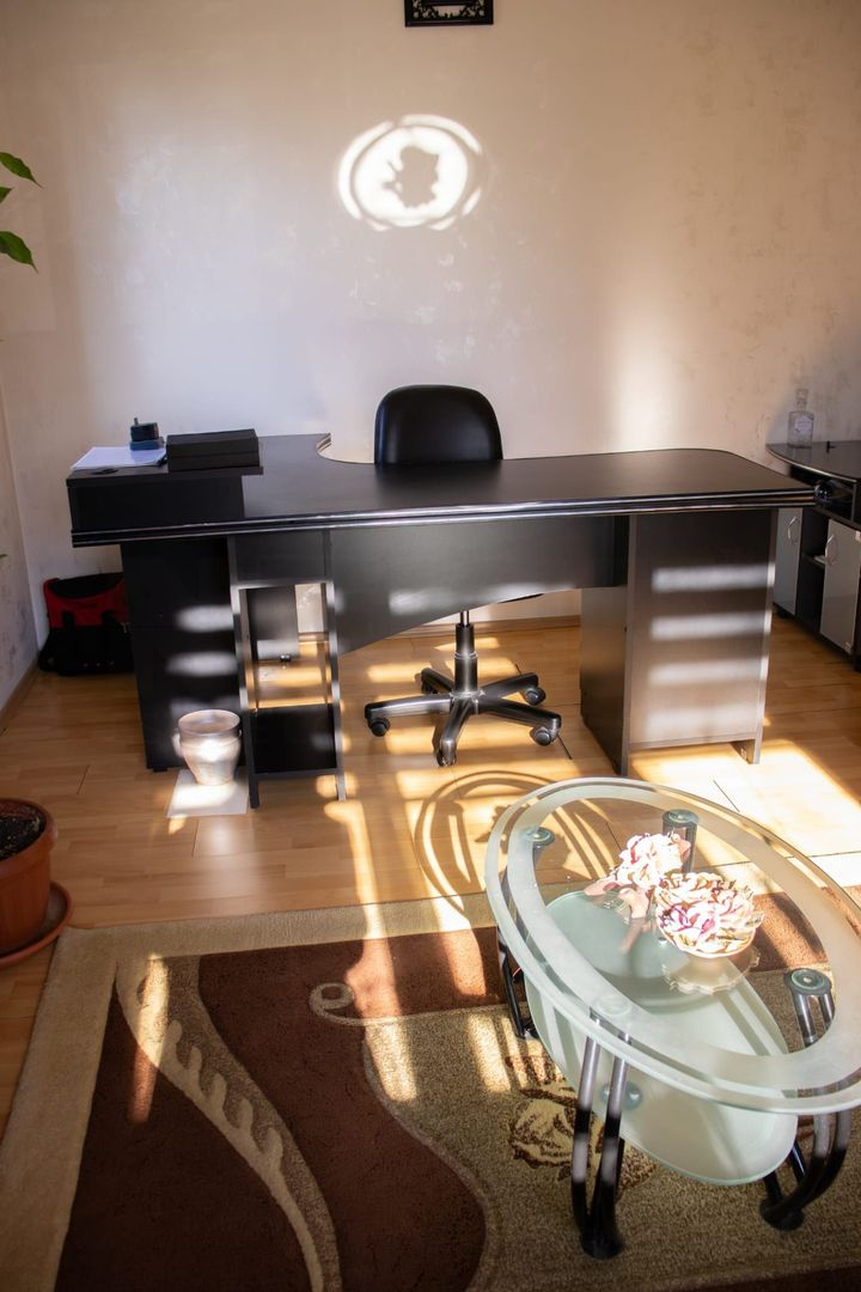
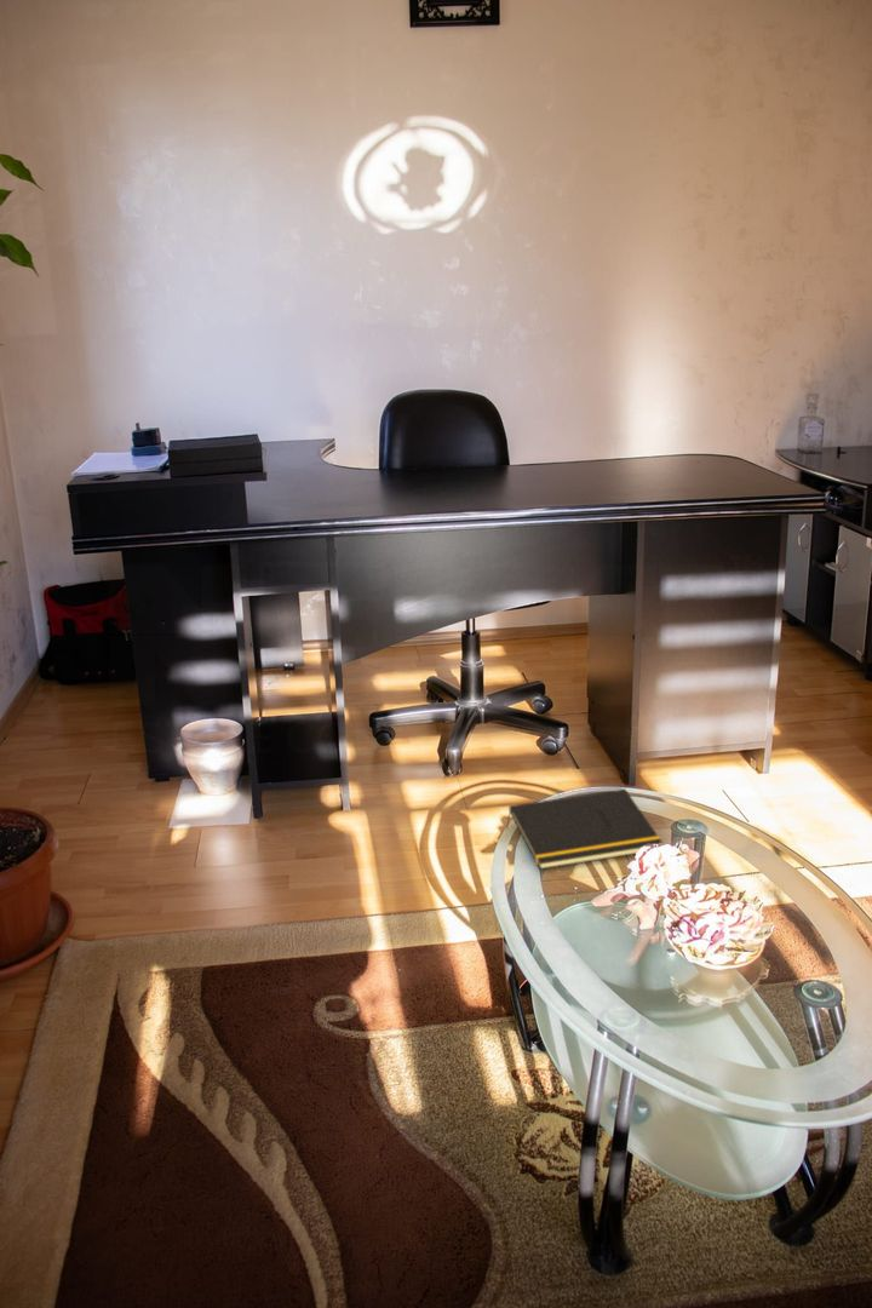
+ notepad [505,788,664,871]
